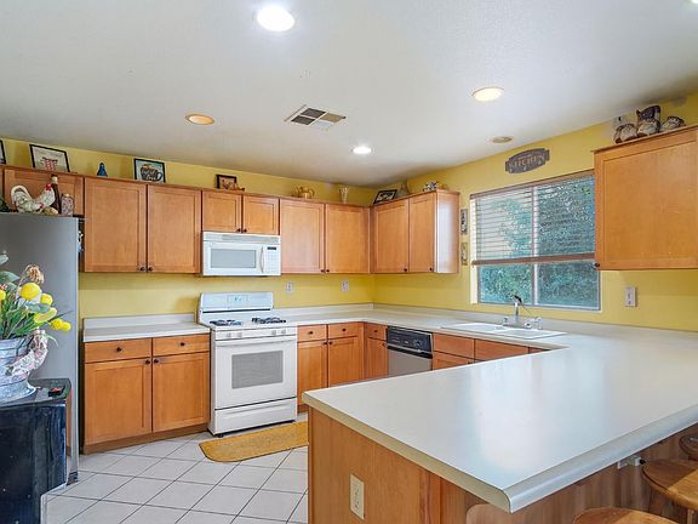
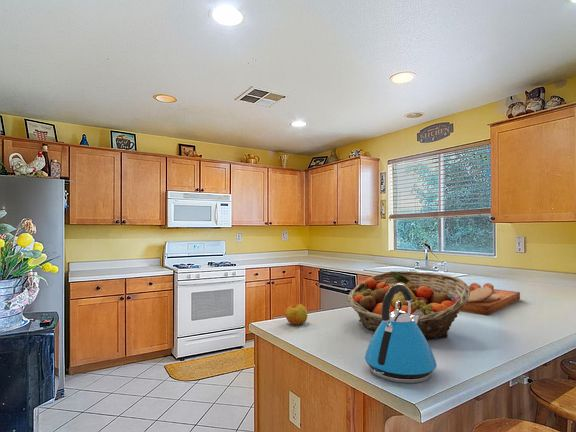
+ apple [284,303,309,326]
+ fruit basket [347,270,470,341]
+ kettle [364,284,438,384]
+ cutting board [459,282,521,316]
